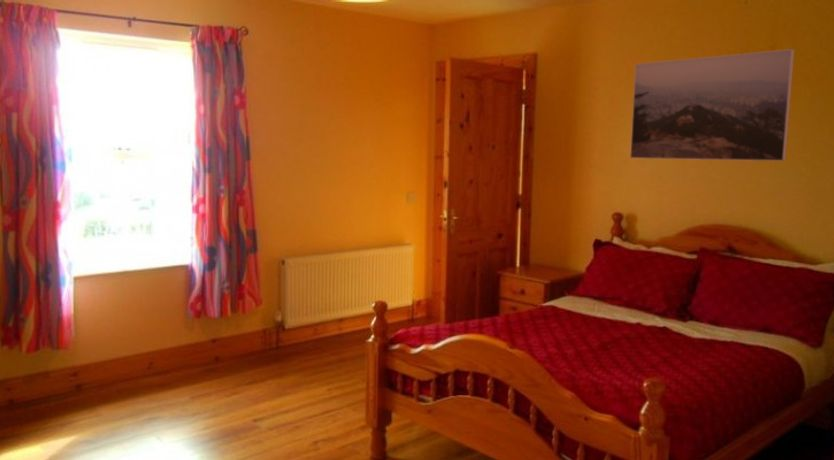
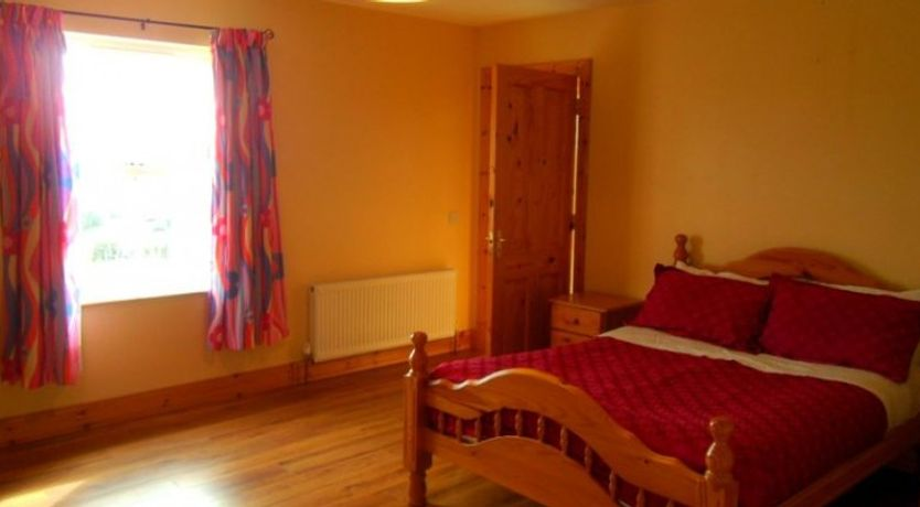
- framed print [629,48,795,162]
